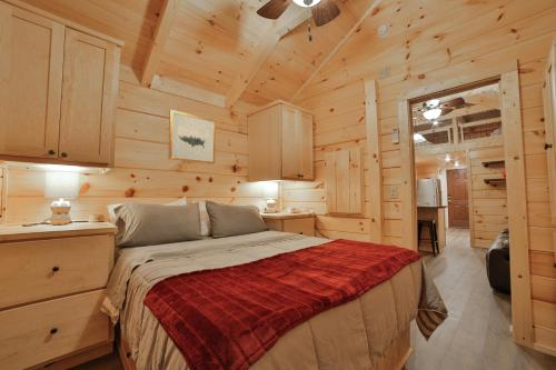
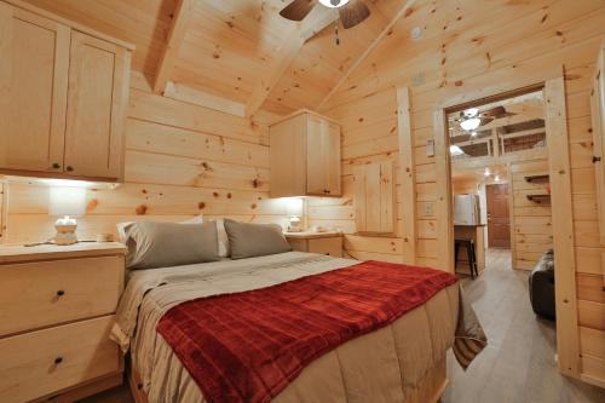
- wall art [167,109,217,166]
